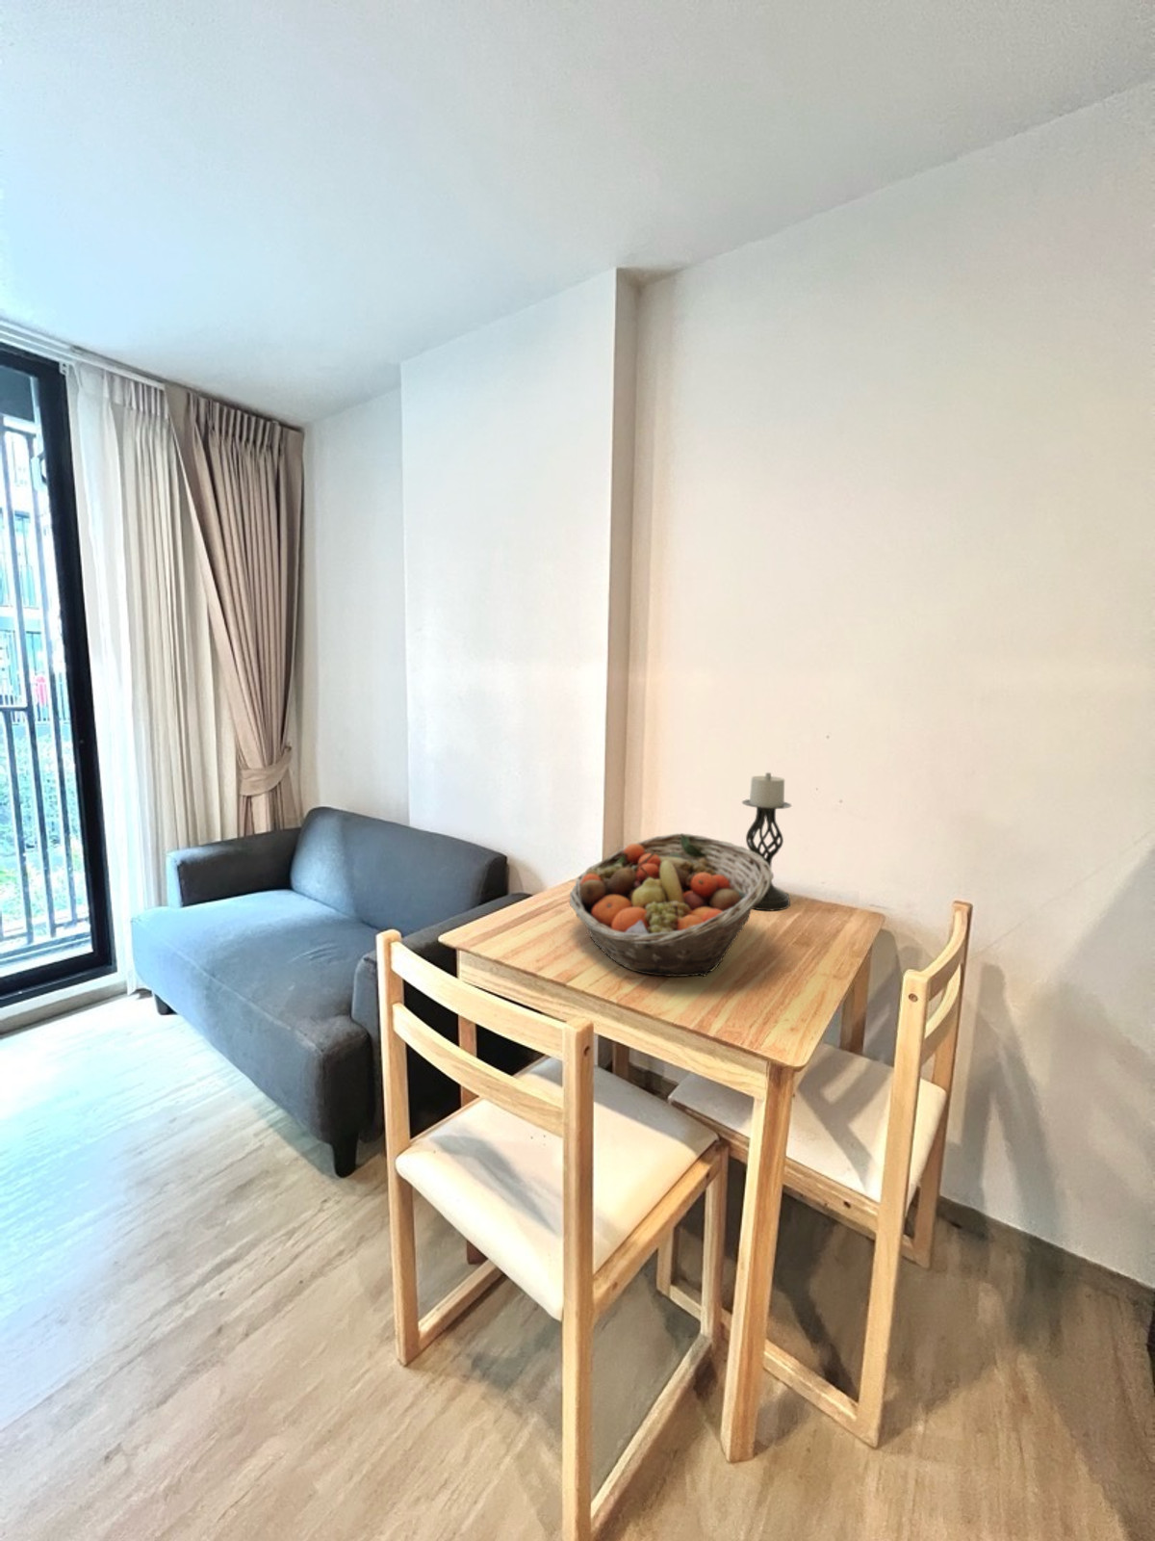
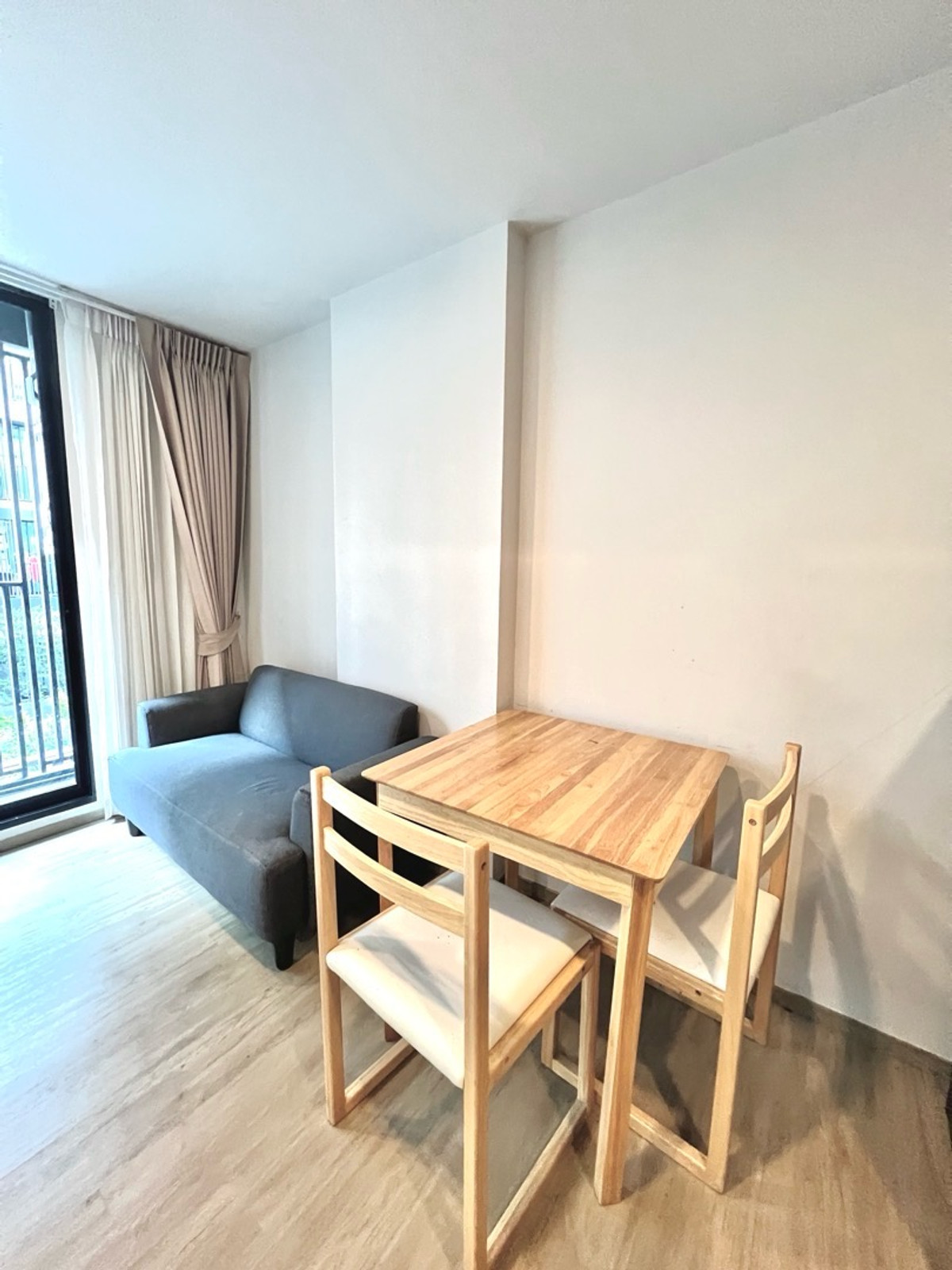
- candle holder [741,772,792,912]
- fruit basket [569,832,774,978]
